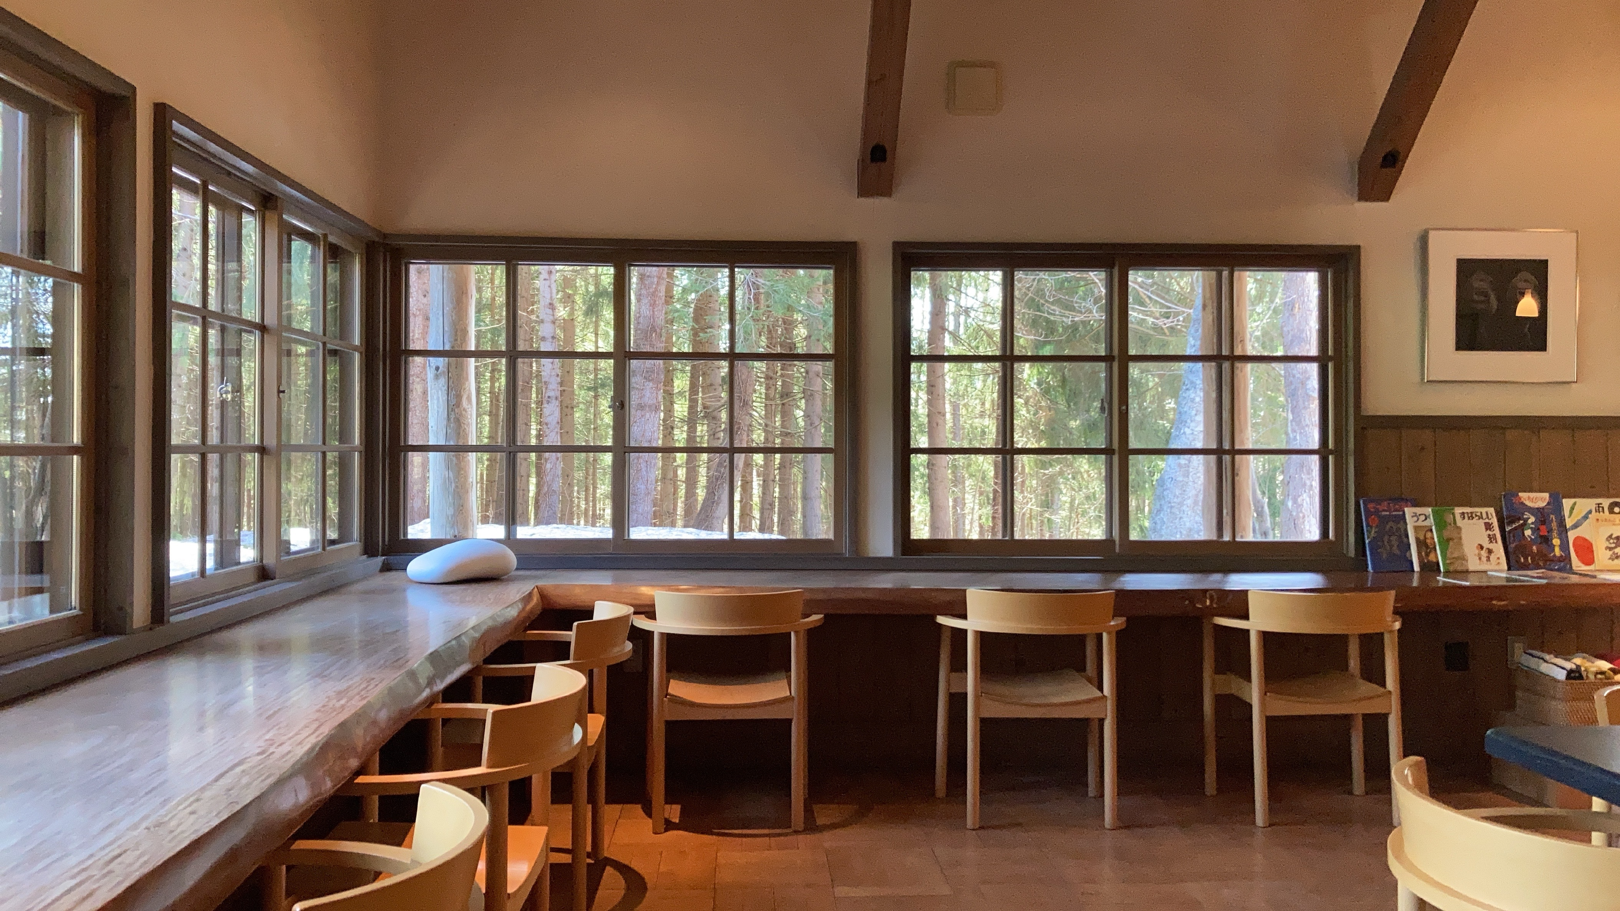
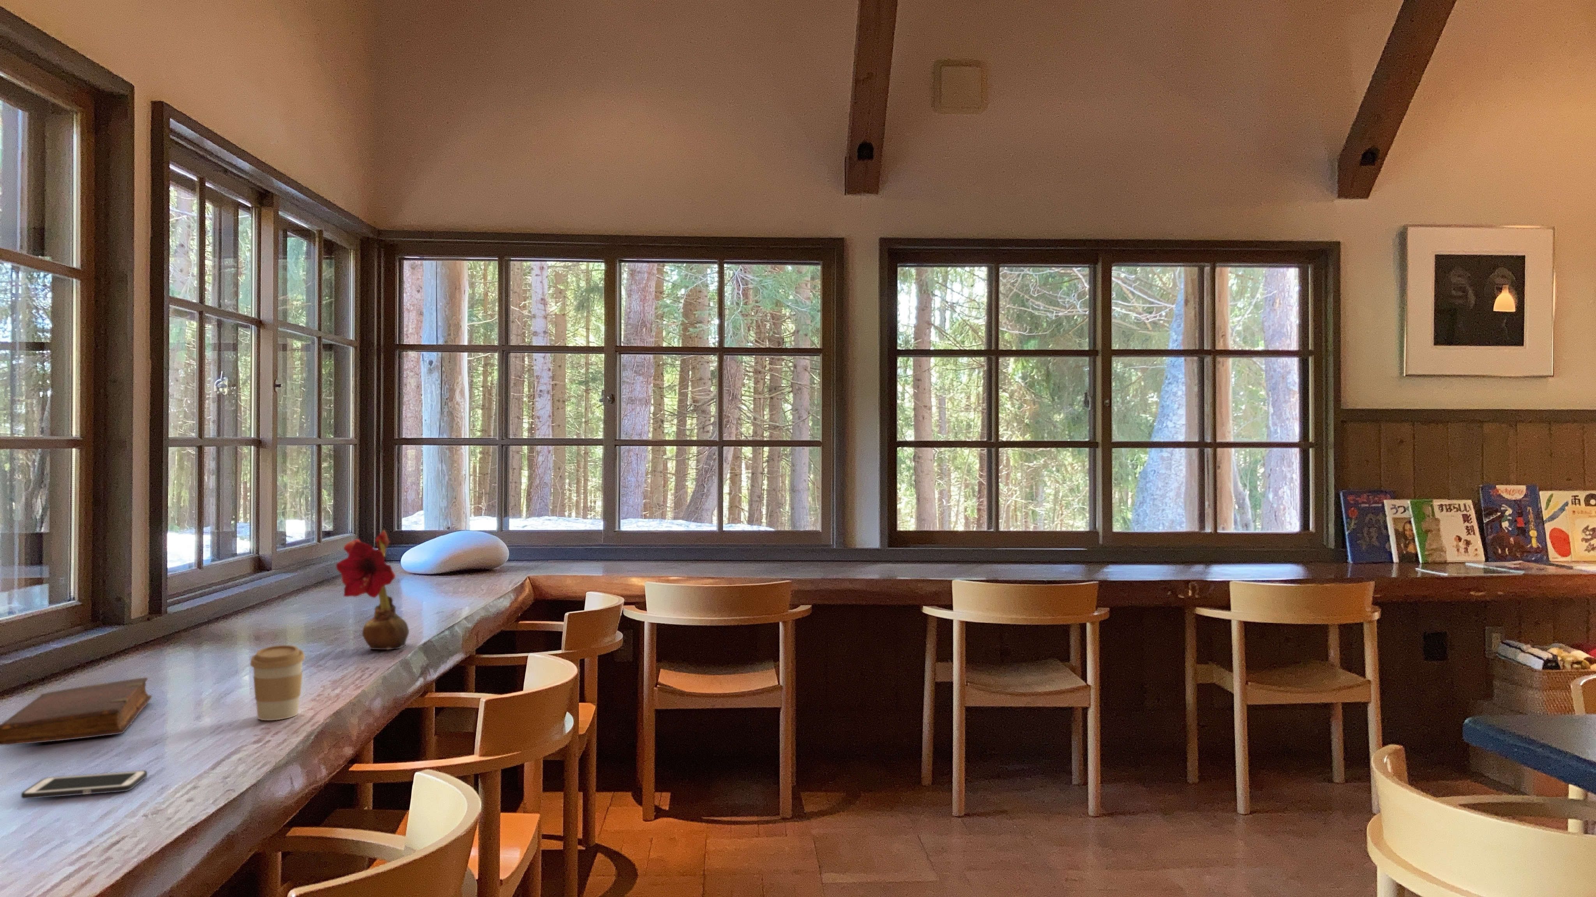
+ flower [335,529,410,651]
+ cell phone [21,770,148,800]
+ coffee cup [250,645,305,721]
+ diary [0,677,152,746]
